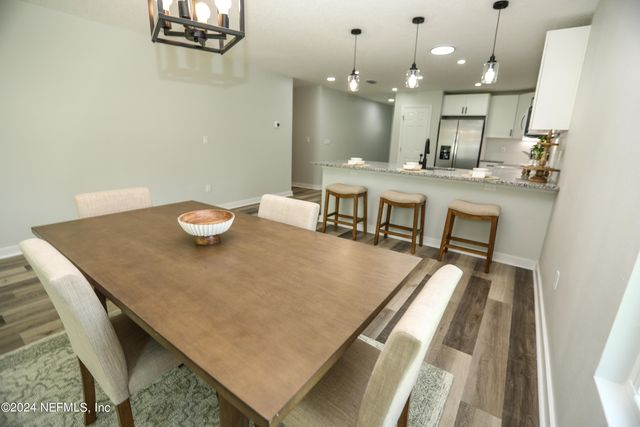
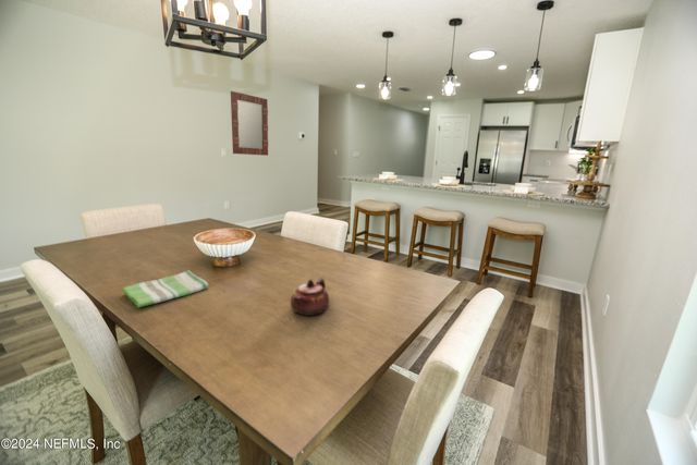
+ home mirror [230,90,269,157]
+ dish towel [122,269,210,308]
+ teapot [290,277,330,317]
